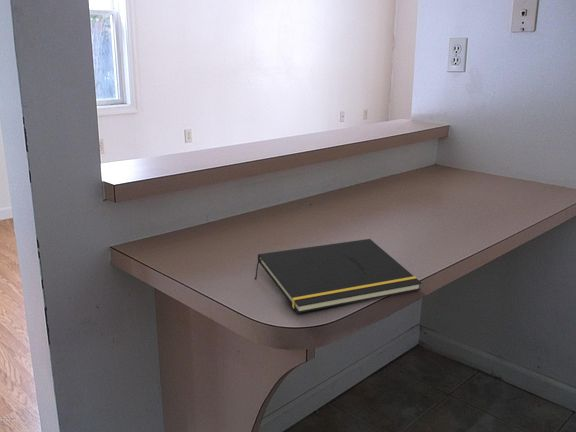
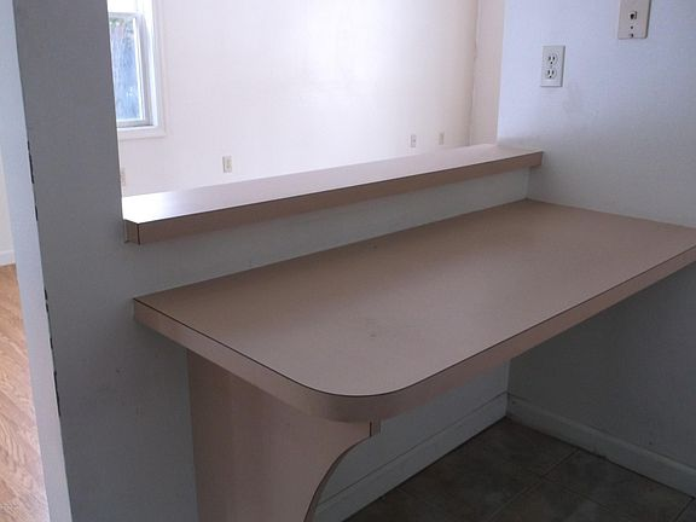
- notepad [254,238,423,314]
